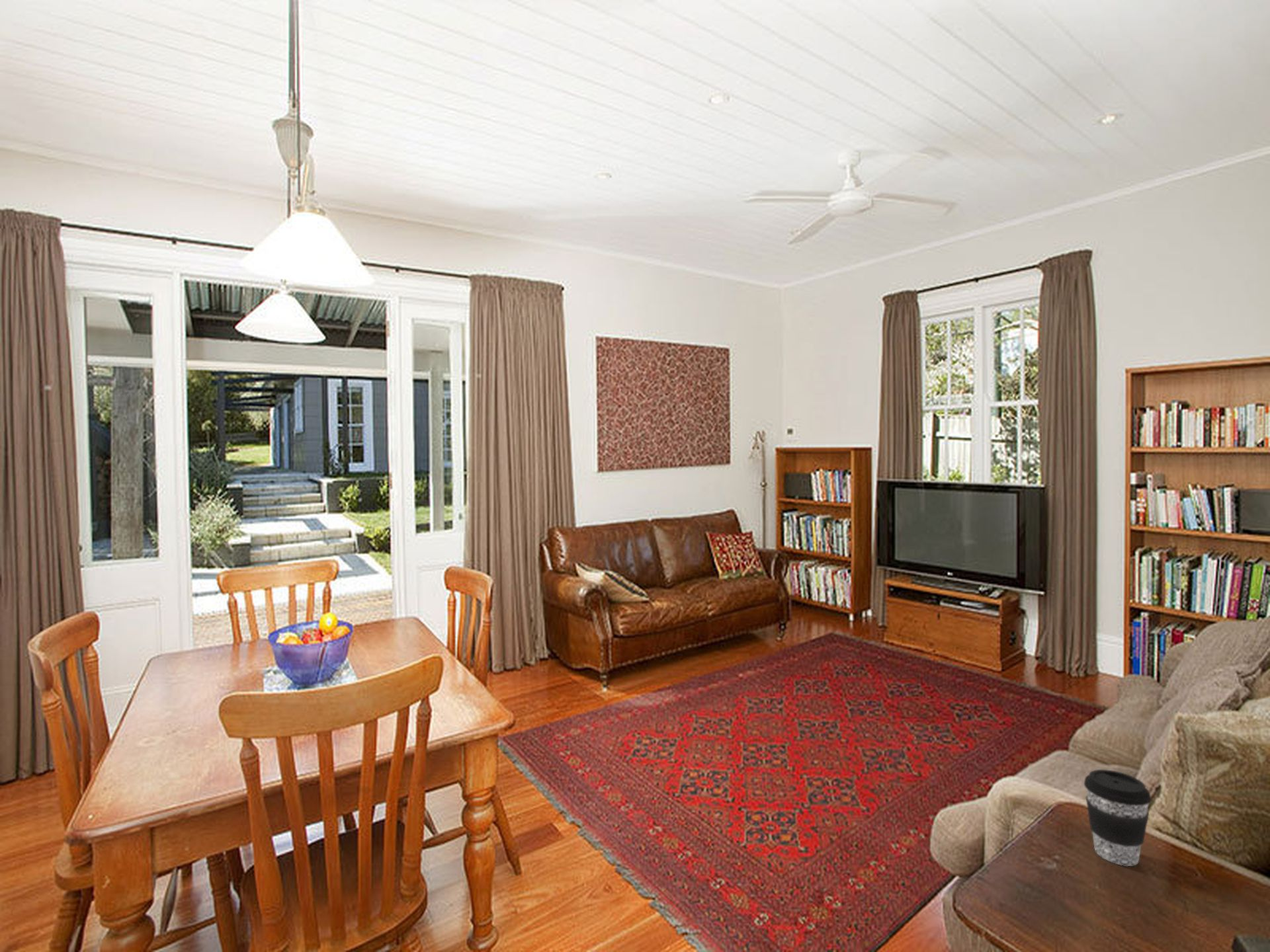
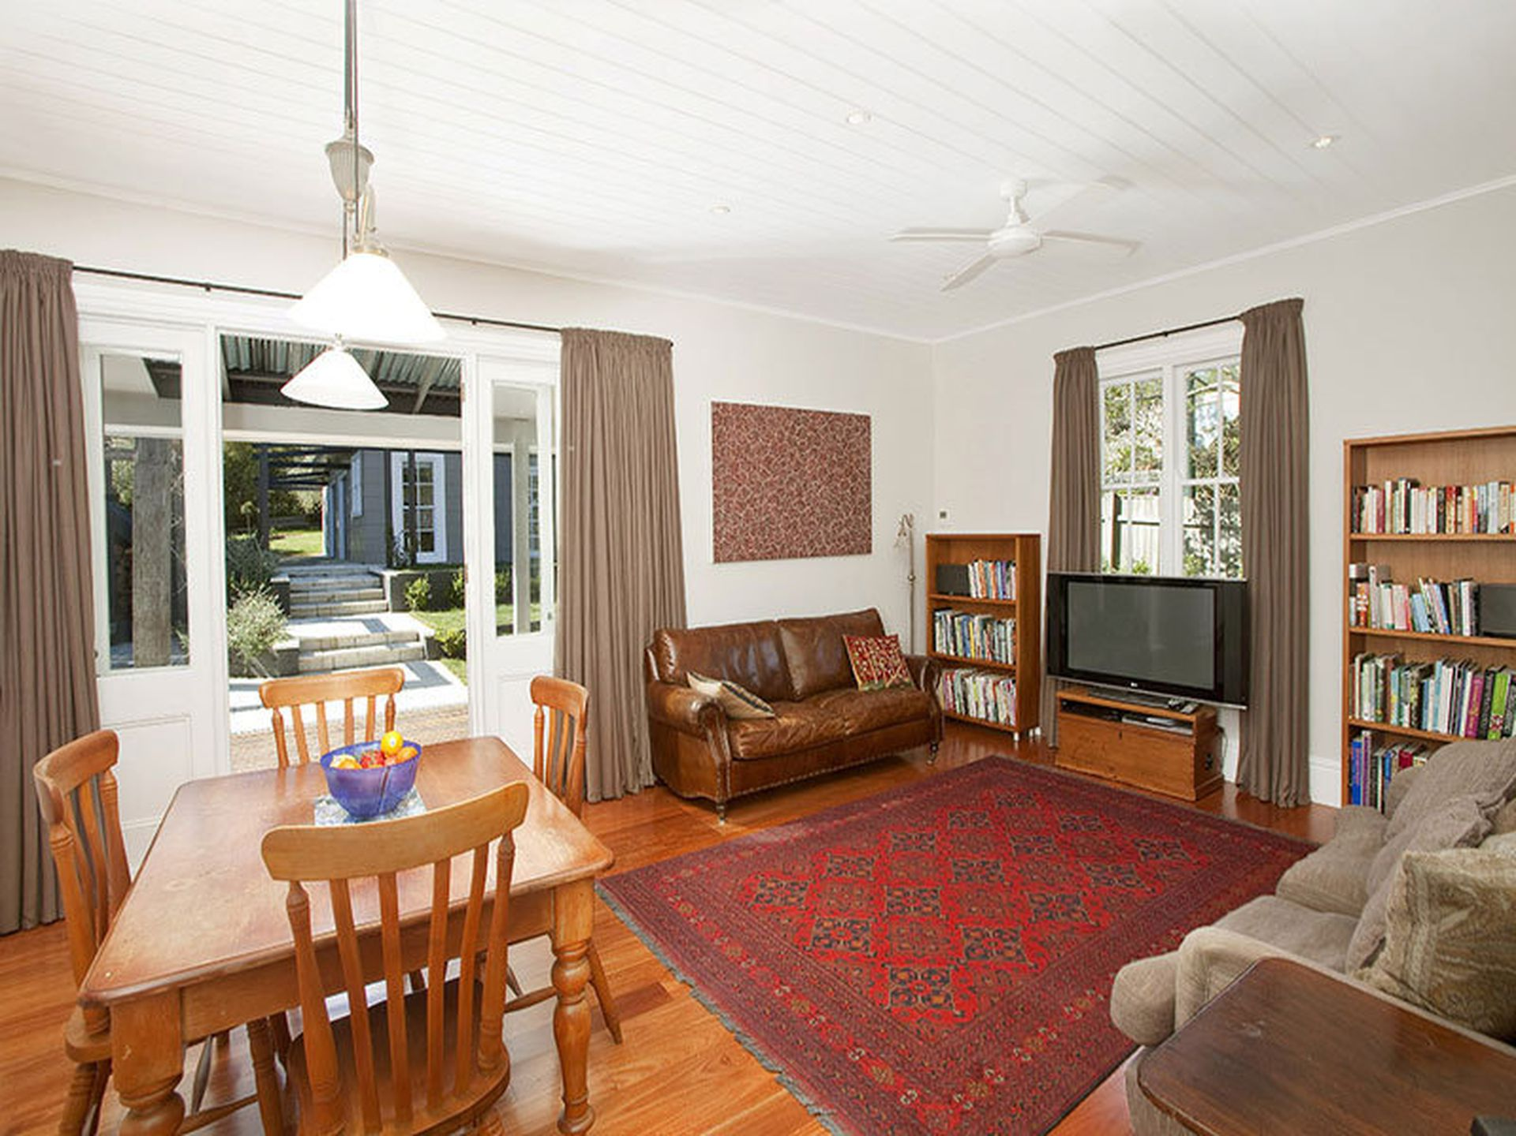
- coffee cup [1083,769,1152,867]
